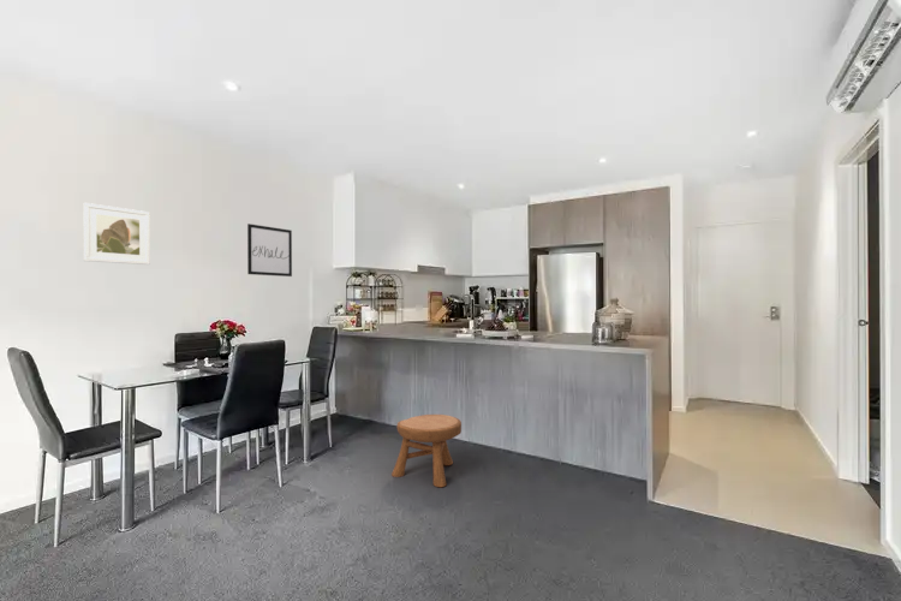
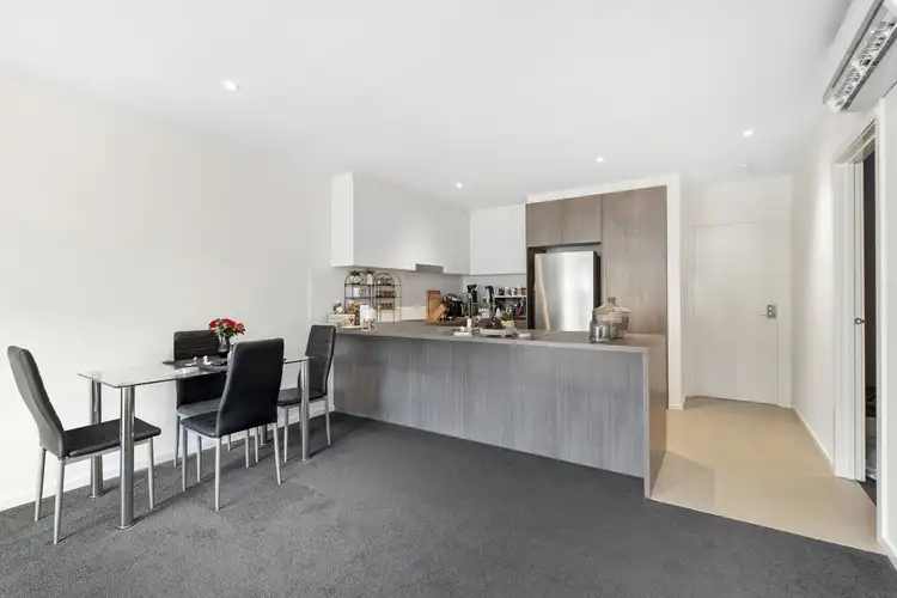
- wall art [246,222,293,278]
- stool [390,413,463,488]
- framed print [83,202,151,266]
